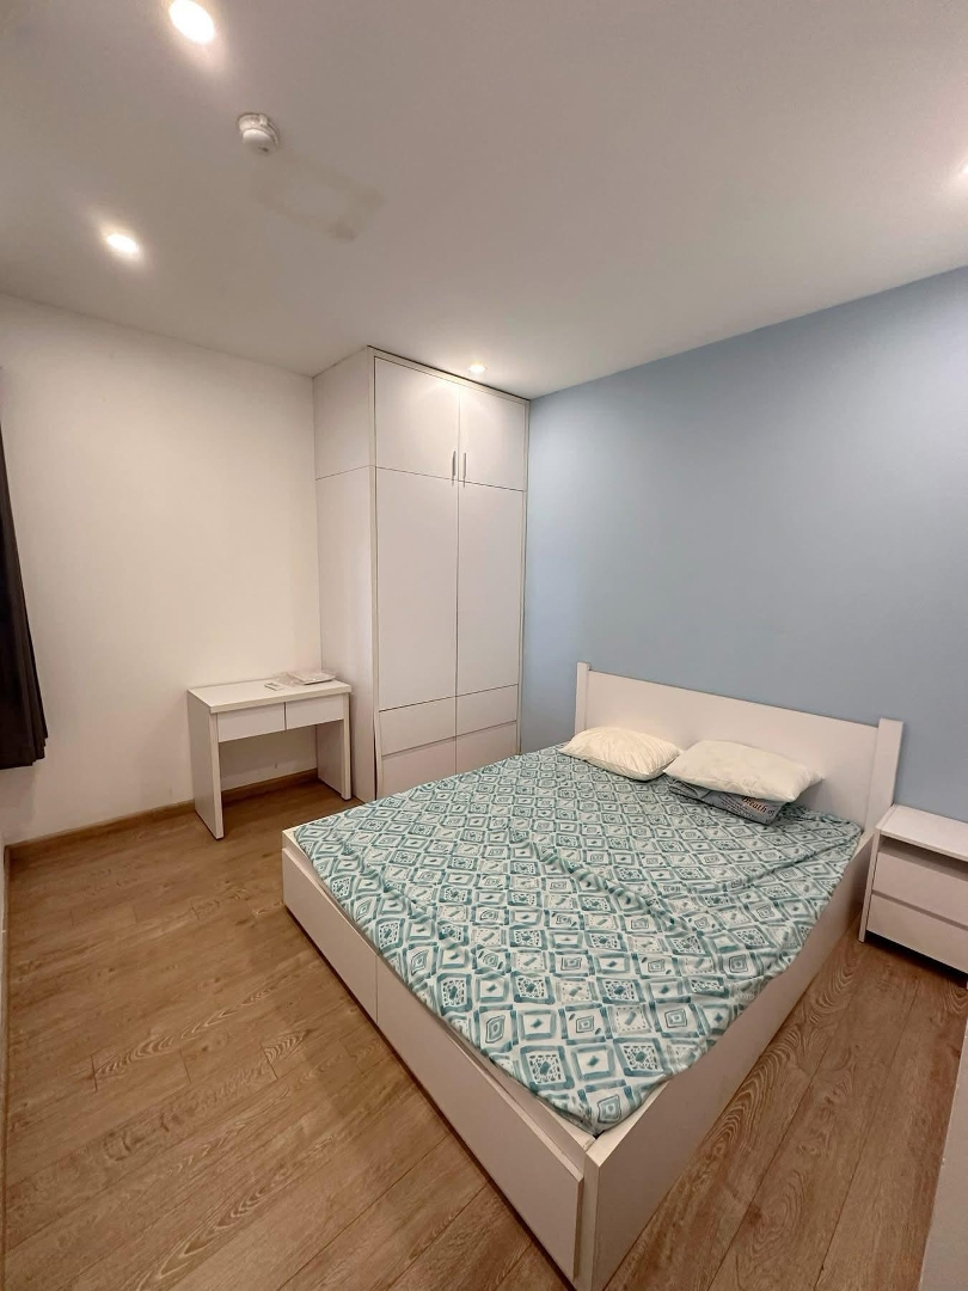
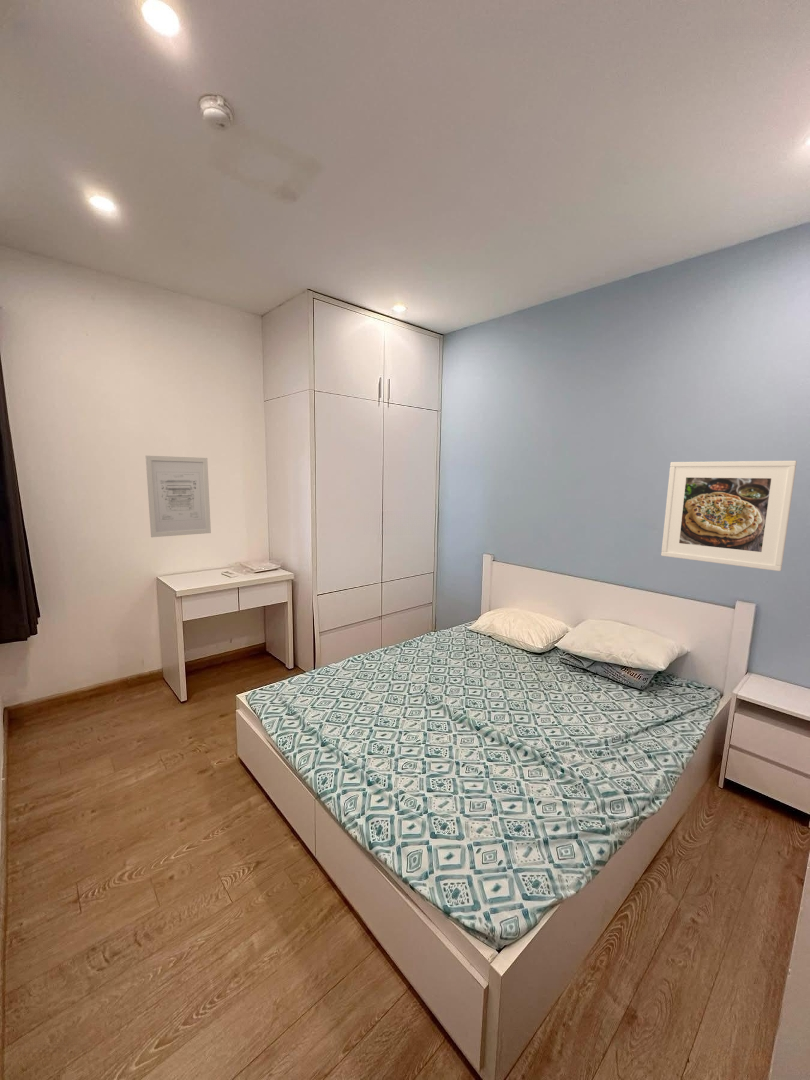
+ wall art [145,455,212,538]
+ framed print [660,460,798,572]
